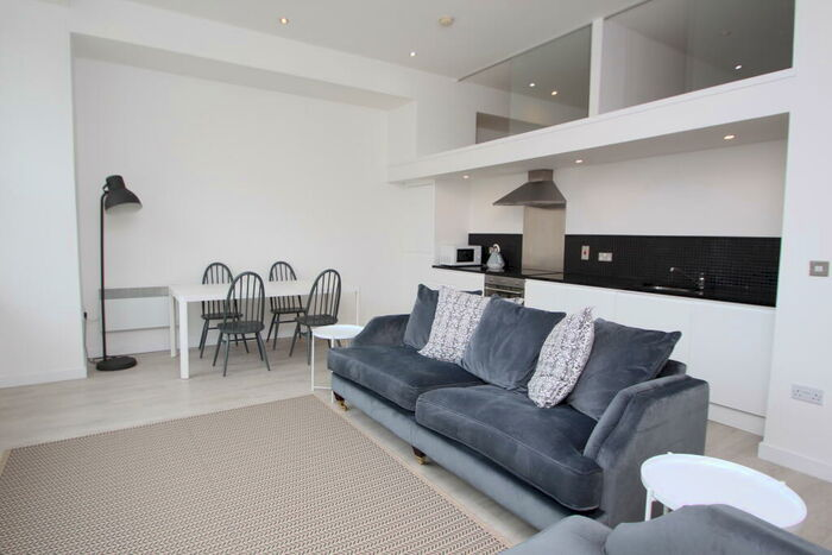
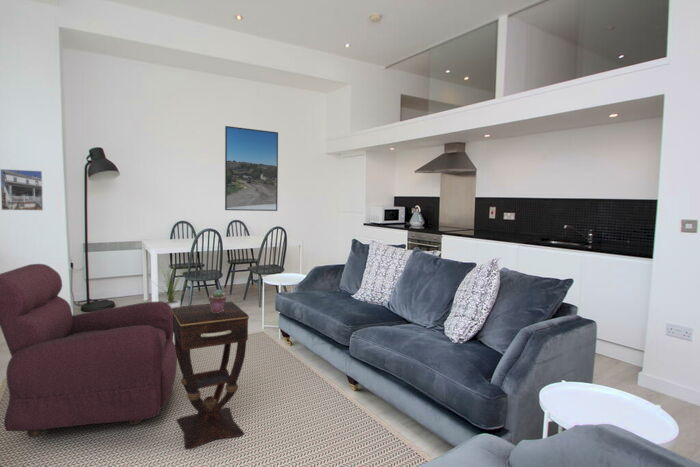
+ potted succulent [208,289,227,313]
+ house plant [153,259,188,308]
+ side table [172,301,250,450]
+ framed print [224,125,279,212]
+ armchair [0,263,178,438]
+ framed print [0,168,44,212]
